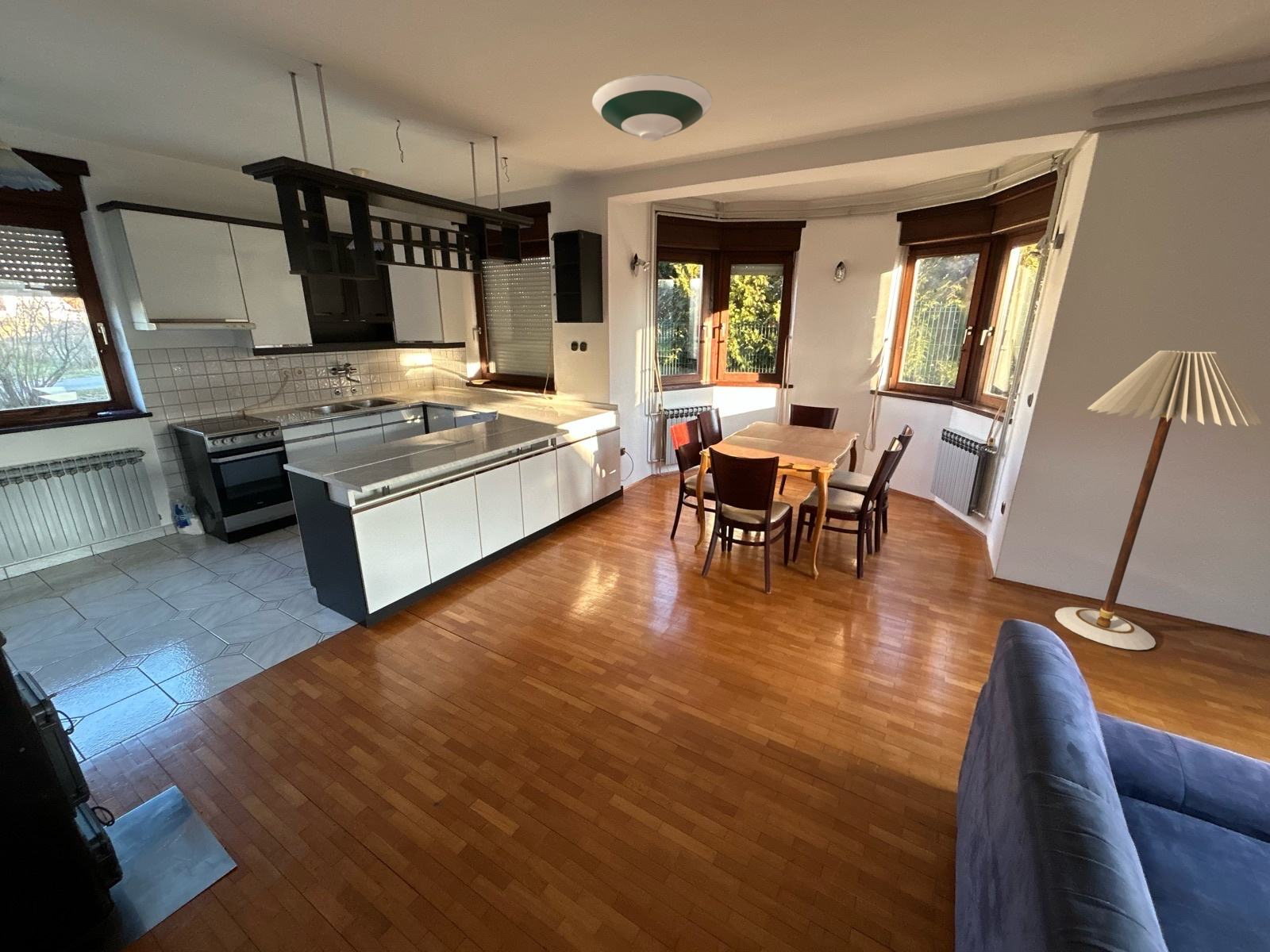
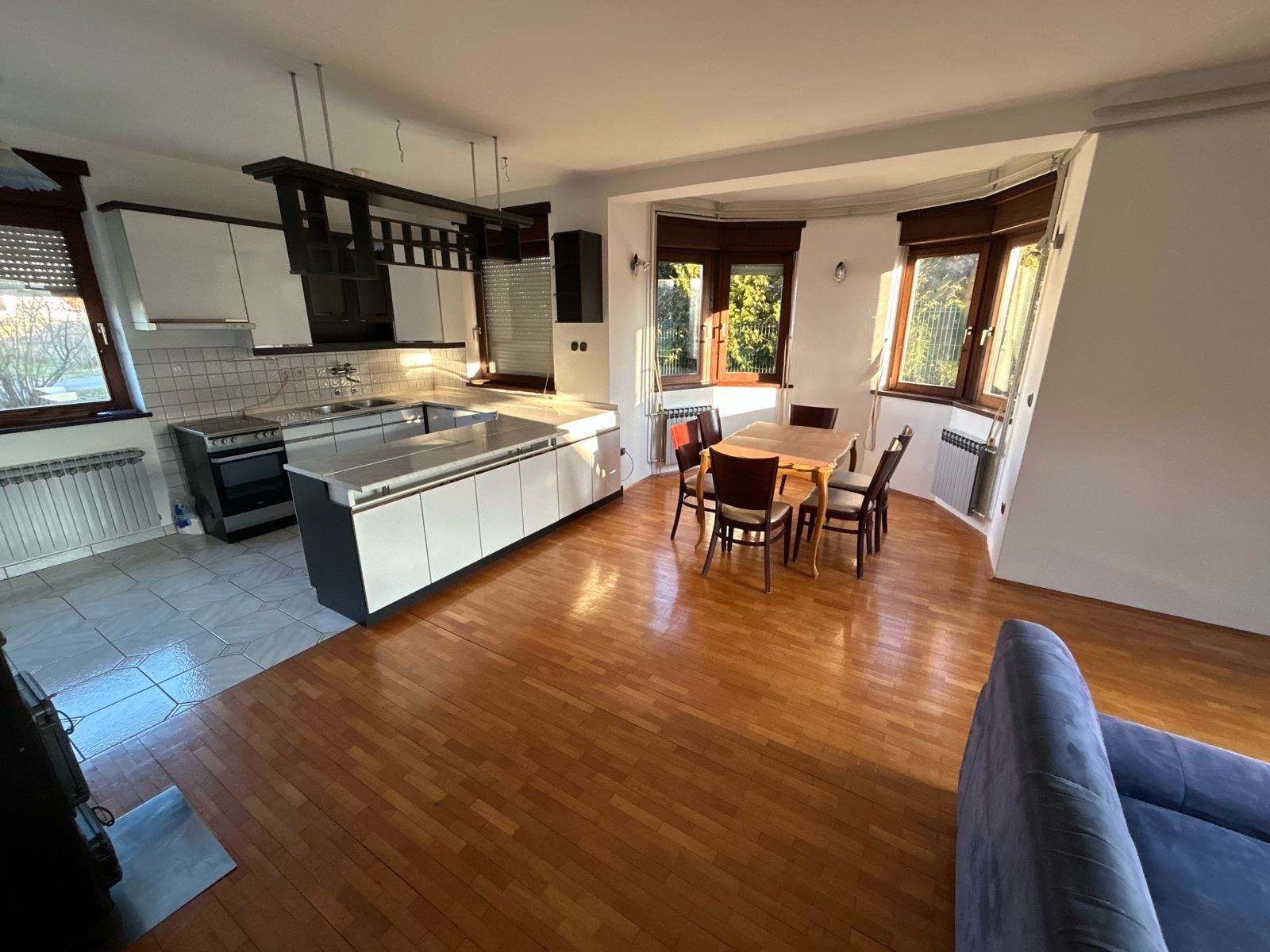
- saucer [591,74,713,142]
- floor lamp [1054,350,1262,651]
